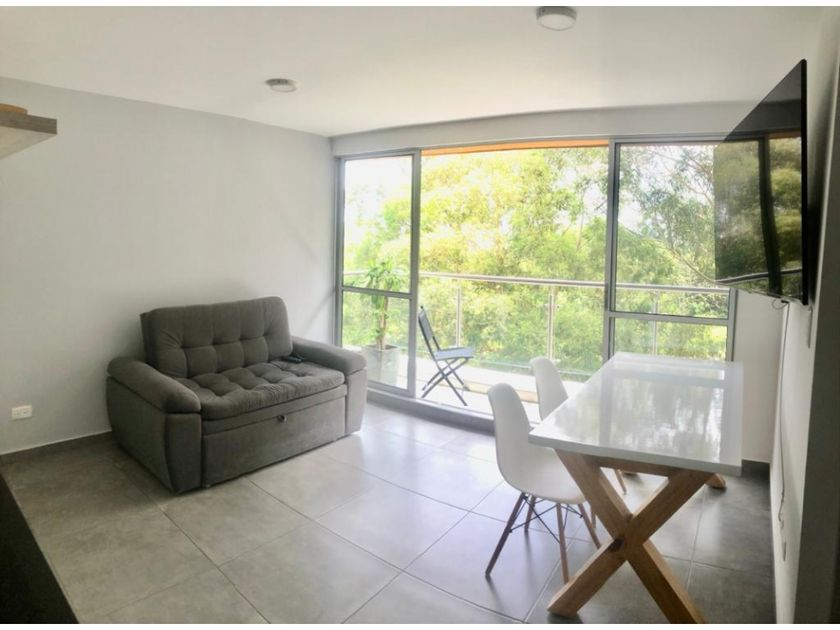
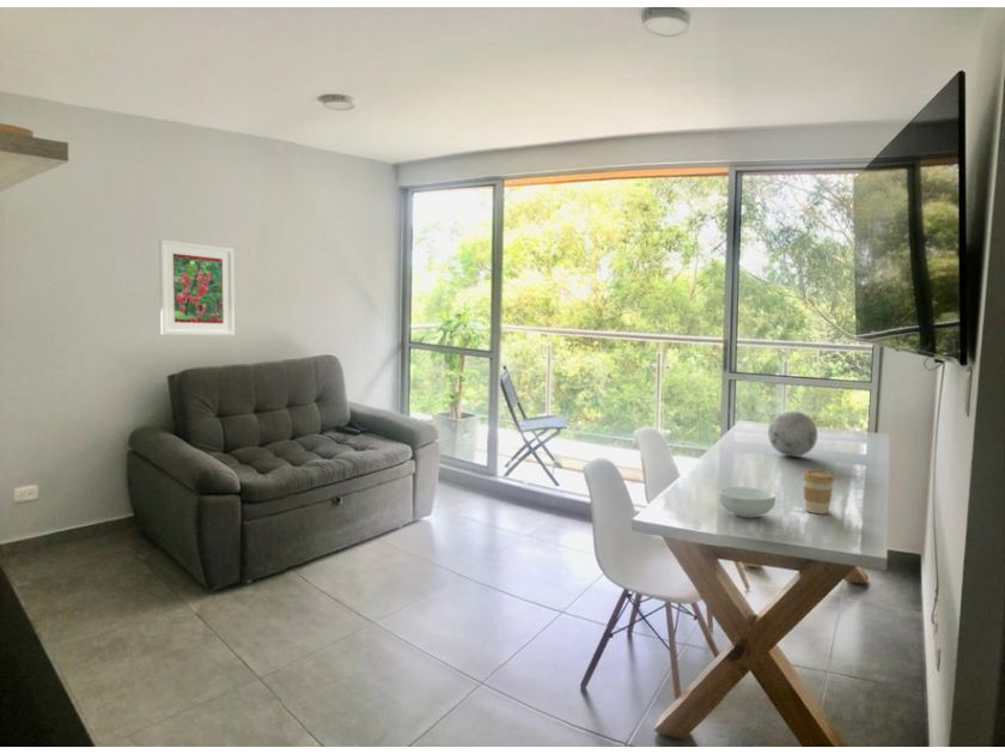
+ decorative orb [767,411,818,457]
+ coffee cup [802,468,835,515]
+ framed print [158,238,236,336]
+ cereal bowl [718,486,776,518]
